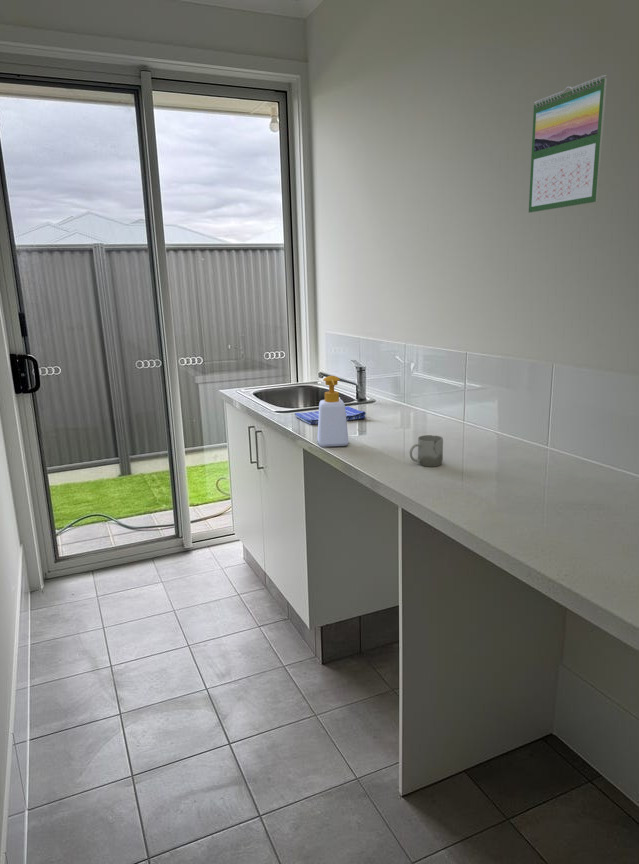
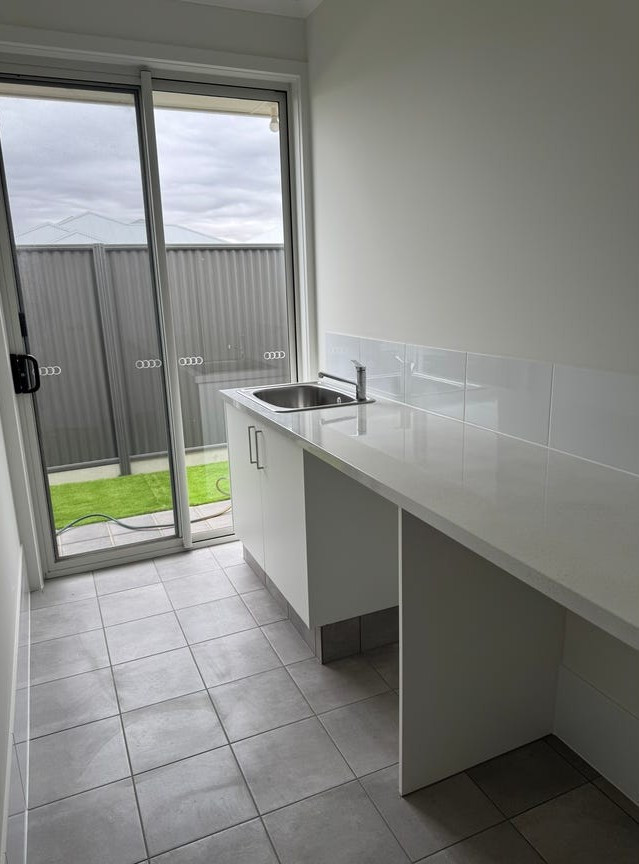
- calendar [528,74,608,214]
- cup [409,434,444,468]
- soap bottle [316,375,350,448]
- dish towel [294,405,367,426]
